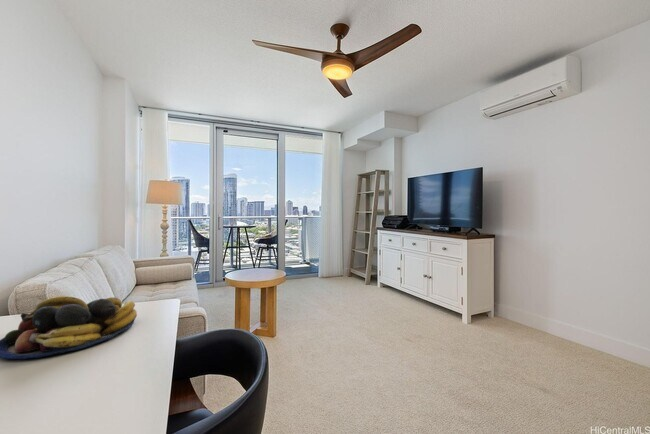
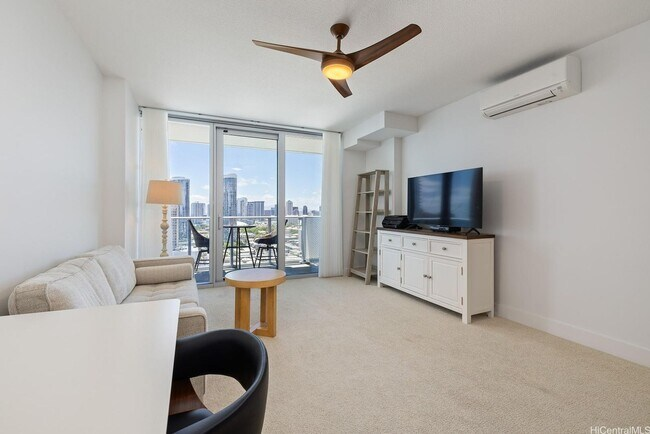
- fruit bowl [0,295,138,360]
